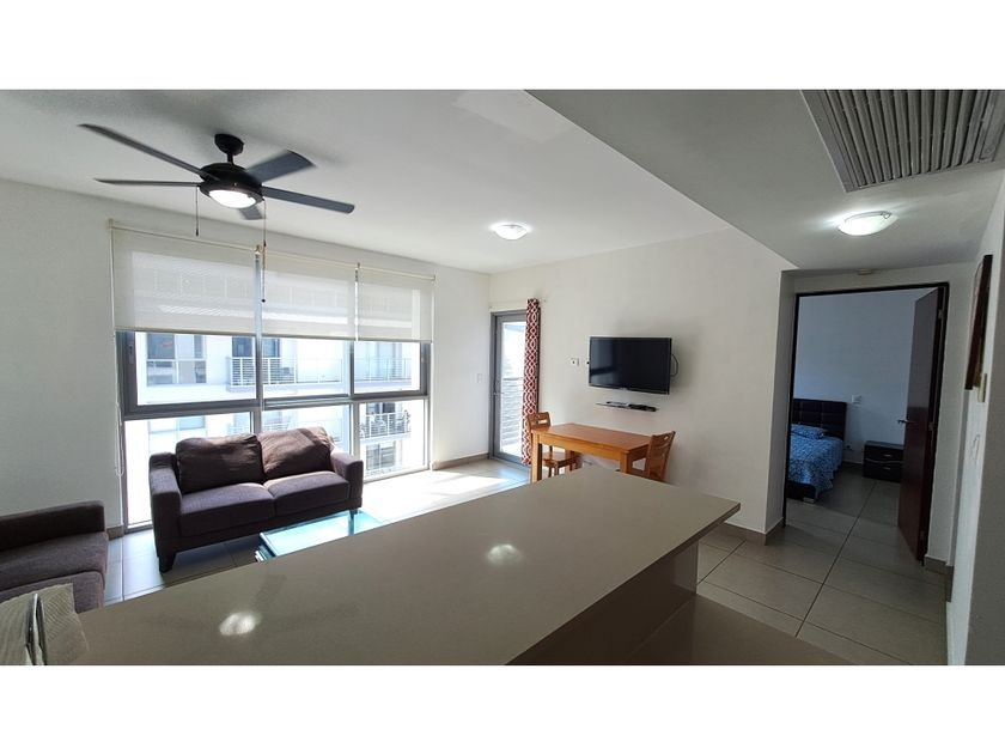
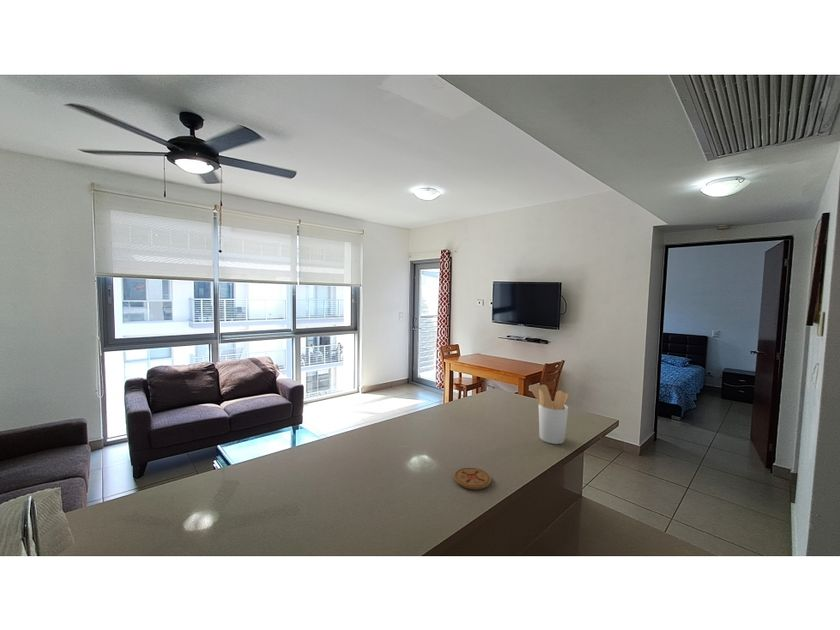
+ coaster [453,467,492,490]
+ utensil holder [528,383,569,445]
